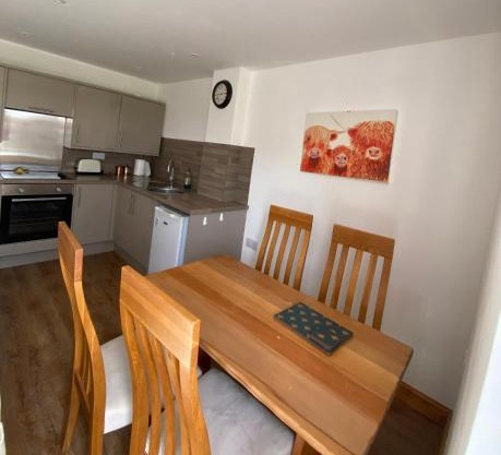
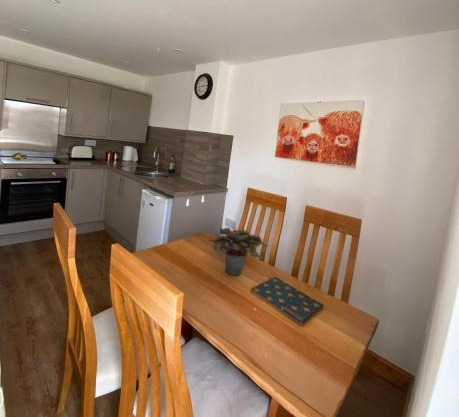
+ potted plant [207,227,270,276]
